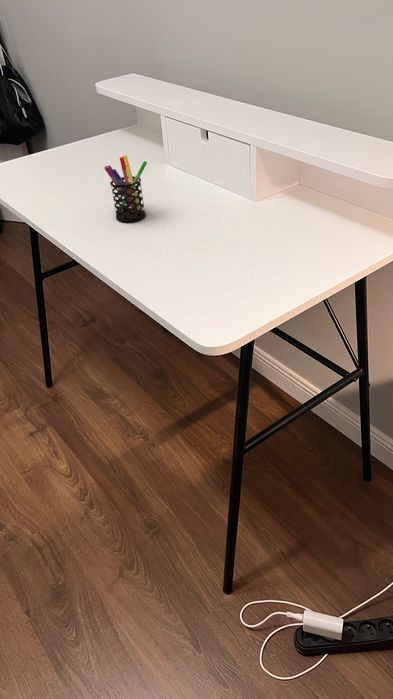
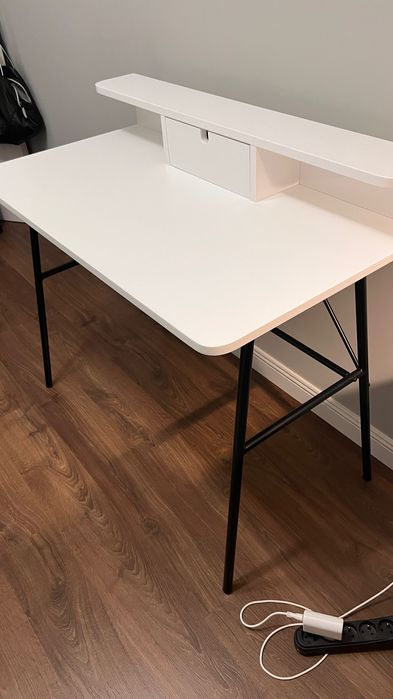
- pen holder [103,154,148,222]
